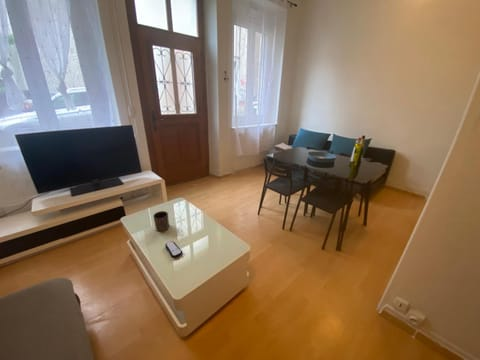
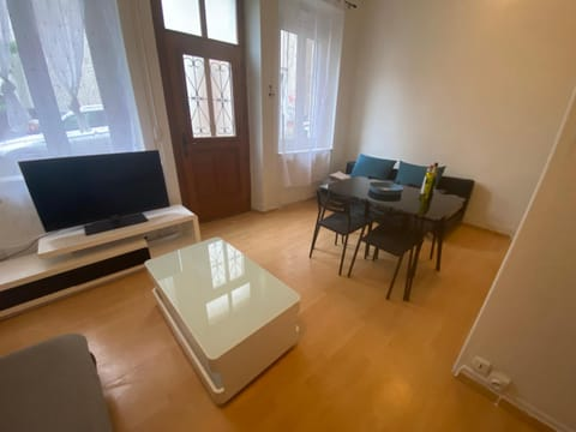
- remote control [164,240,183,259]
- cup [152,210,170,232]
